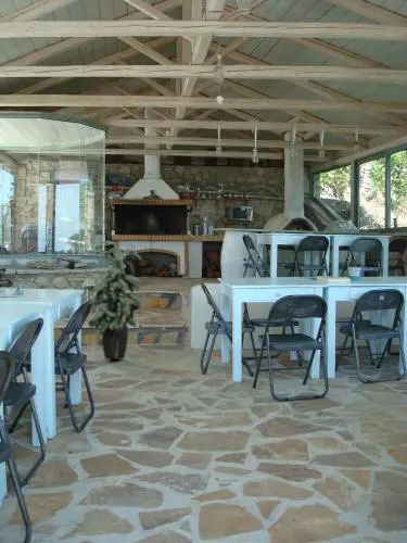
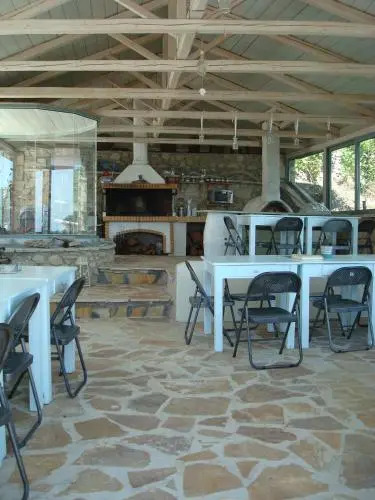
- indoor plant [82,240,143,361]
